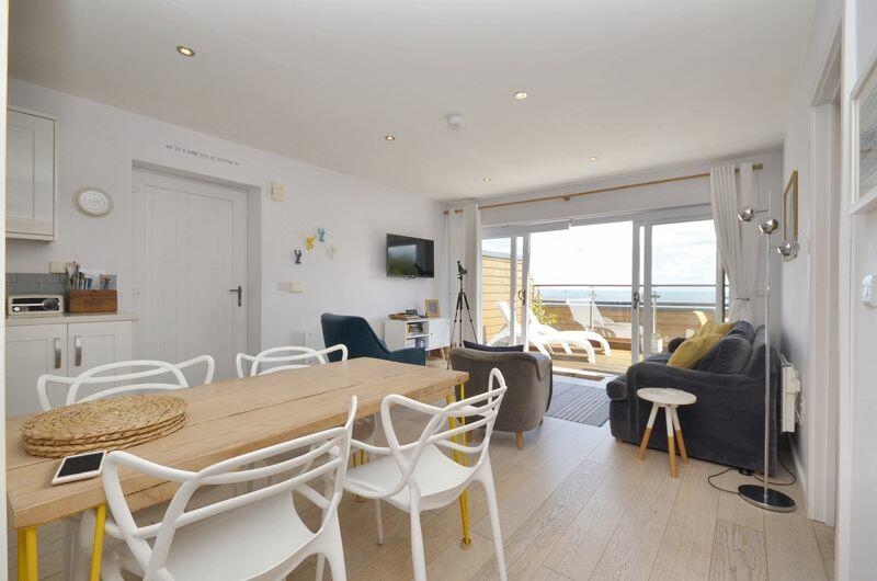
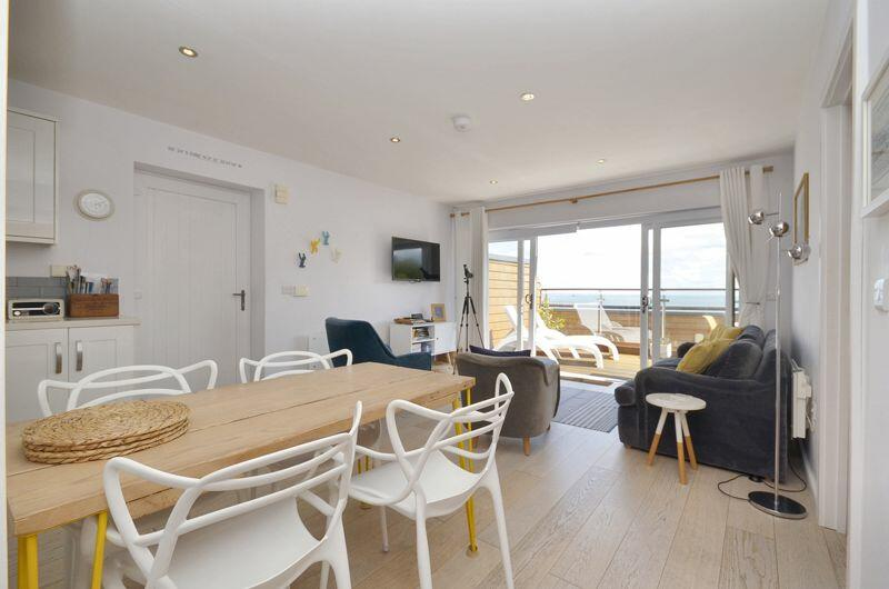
- cell phone [50,449,107,486]
